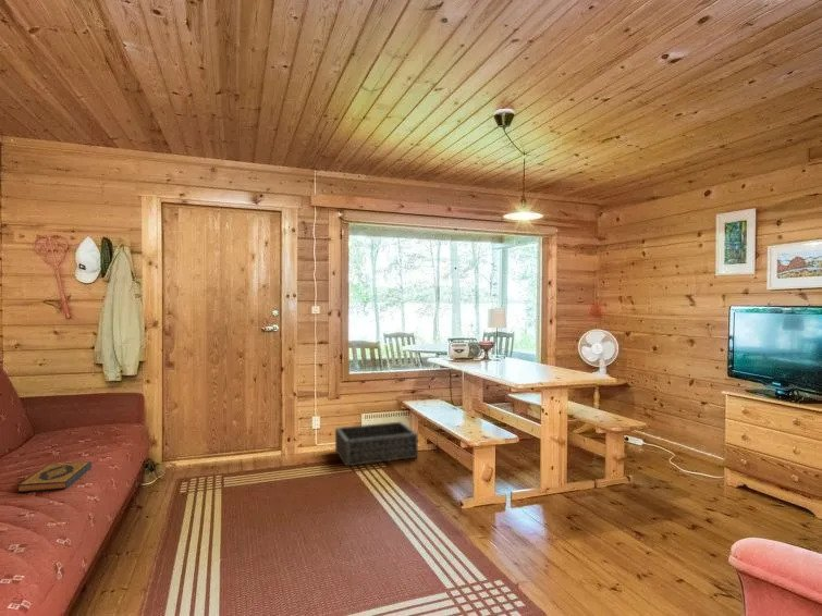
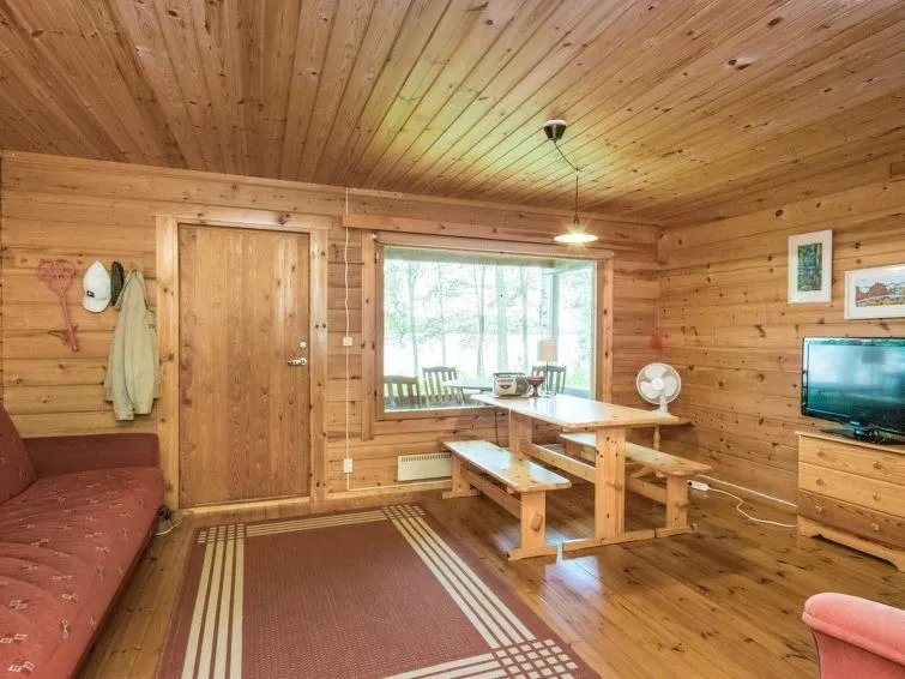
- hardback book [16,460,93,494]
- basket [334,421,419,467]
